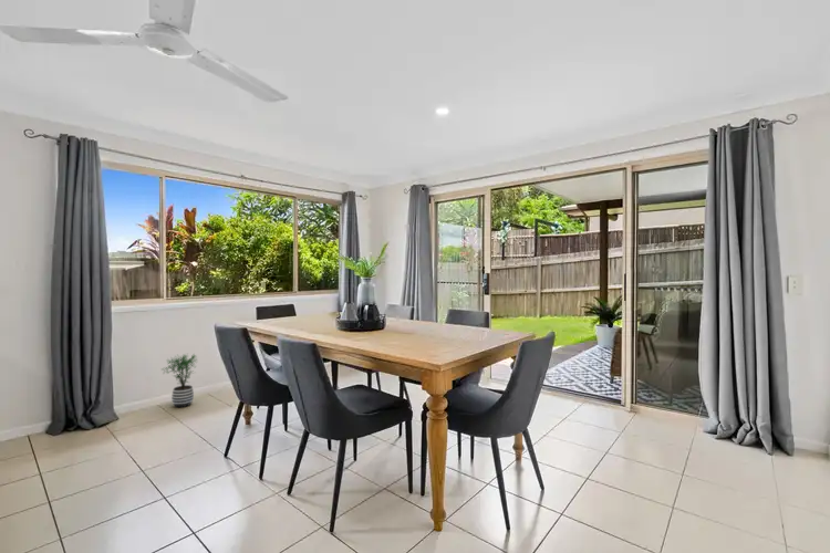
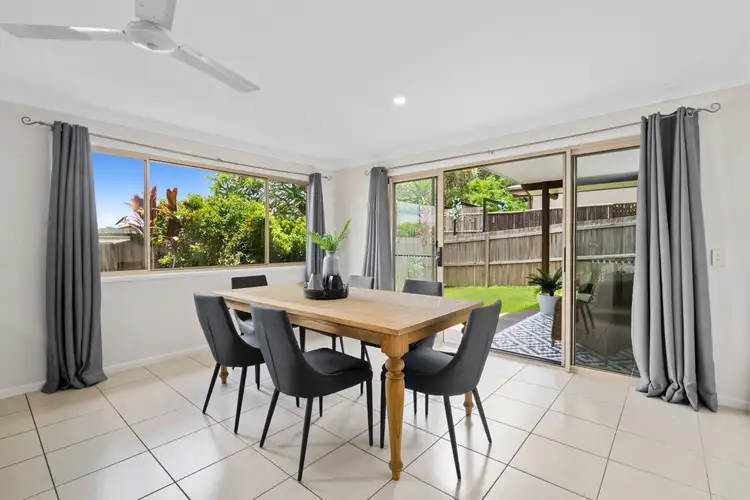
- potted plant [160,353,199,408]
